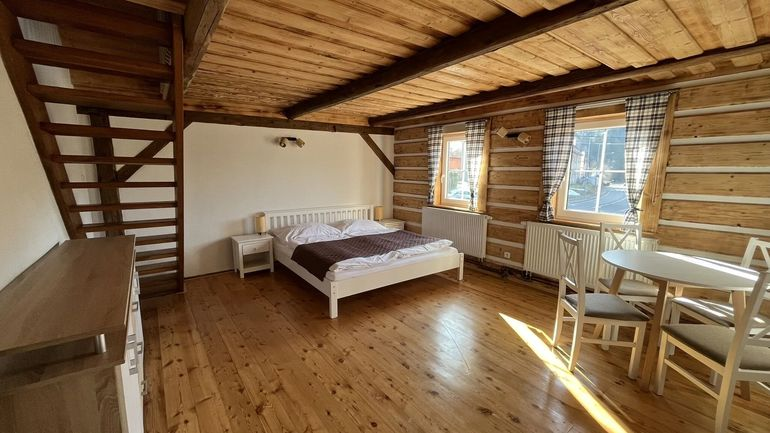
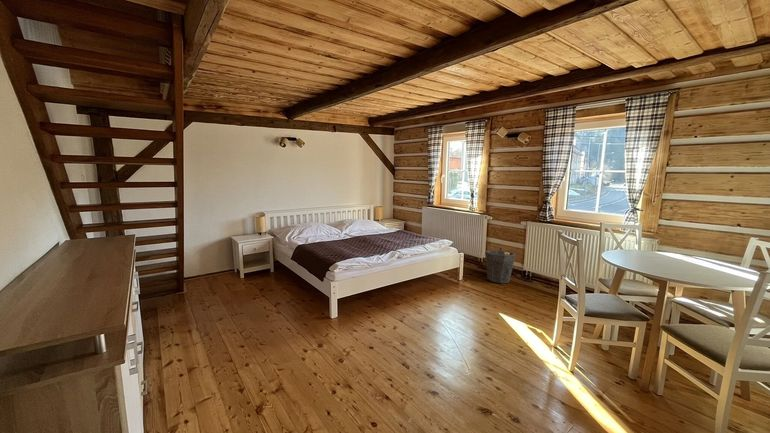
+ waste bin [484,249,517,284]
